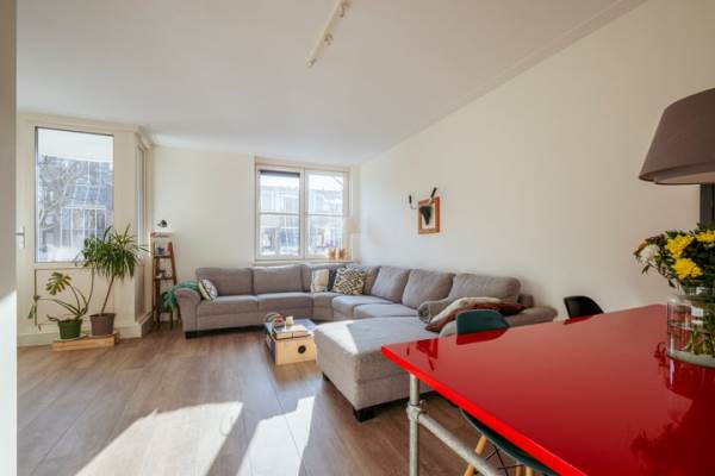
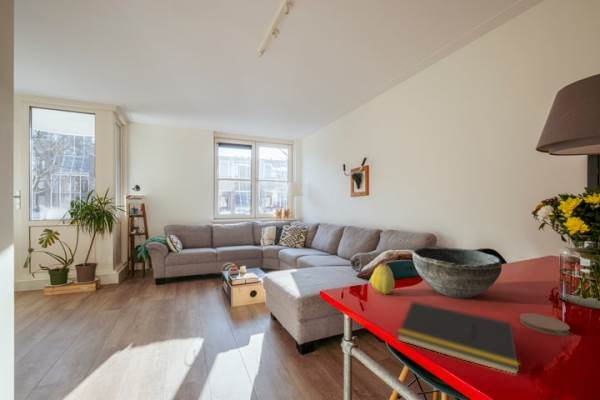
+ coaster [519,312,571,337]
+ bowl [411,246,503,299]
+ notepad [396,300,520,375]
+ fruit [370,262,396,295]
